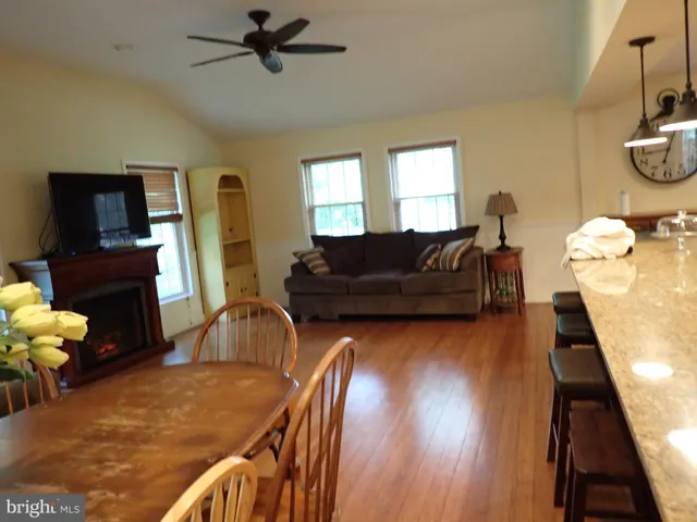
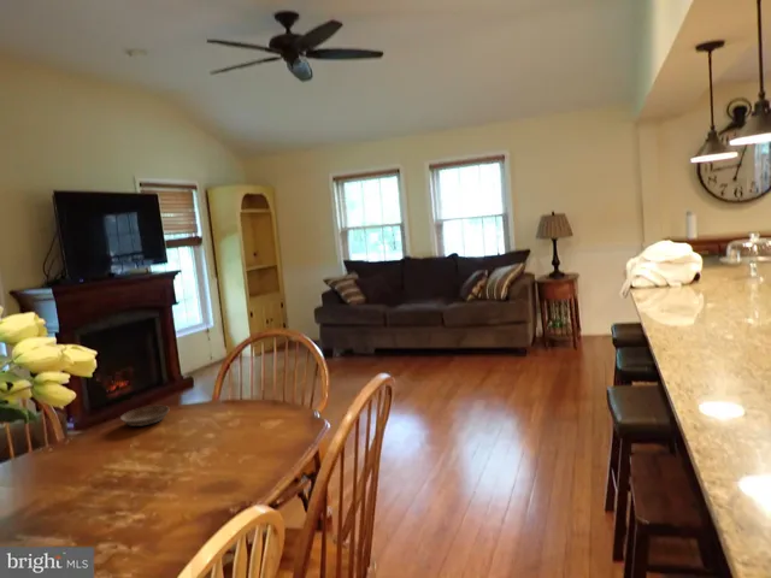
+ saucer [119,405,171,427]
